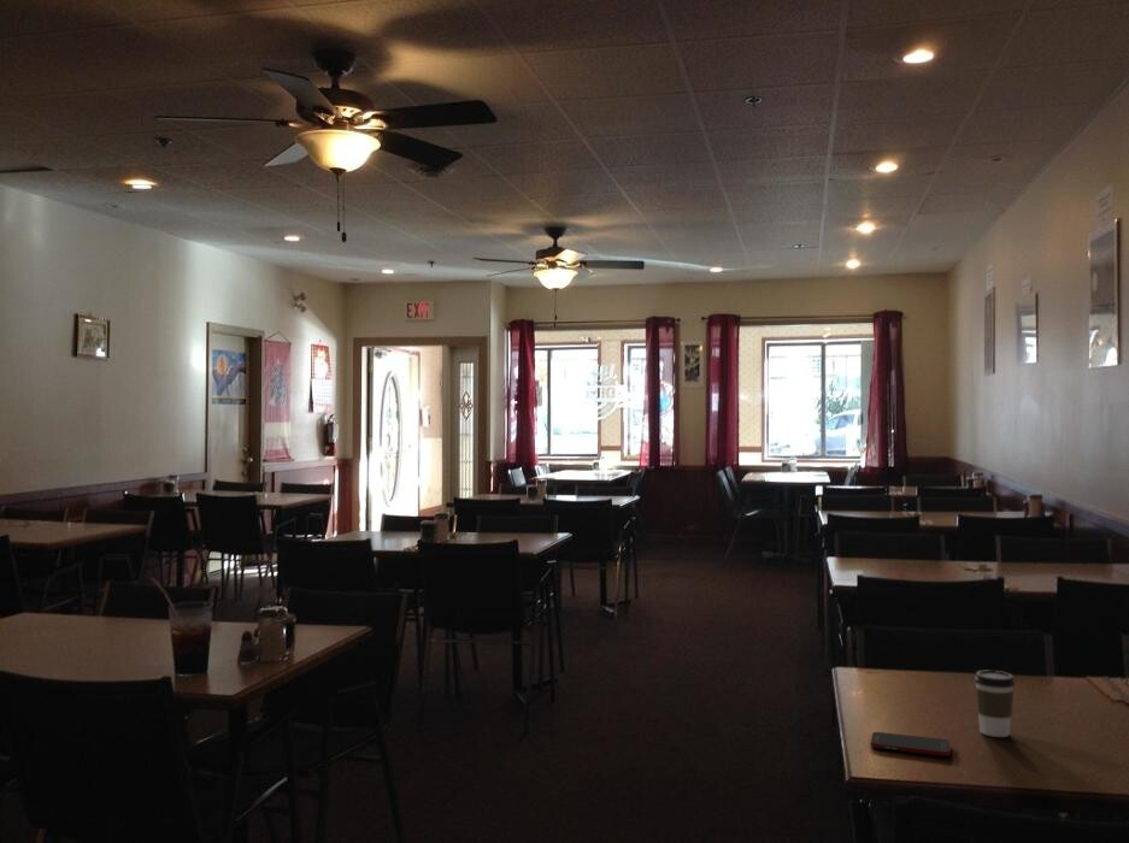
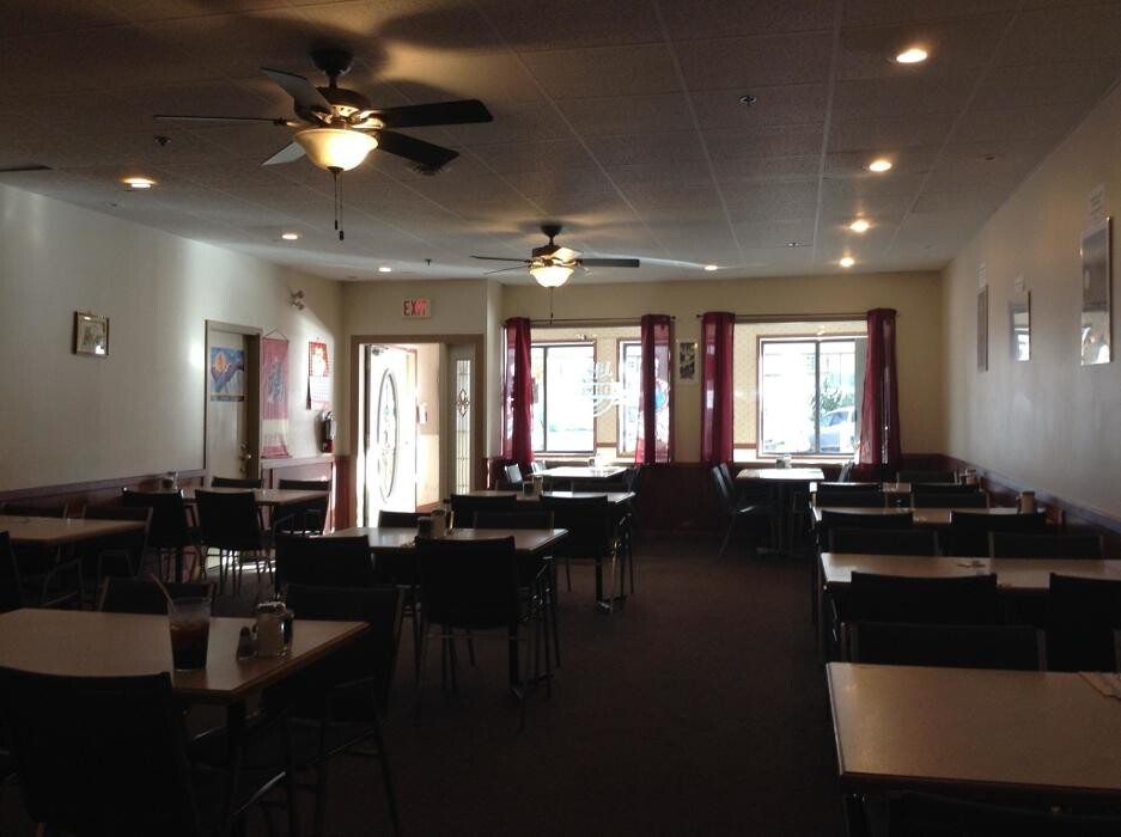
- cell phone [869,731,952,757]
- coffee cup [974,670,1016,738]
